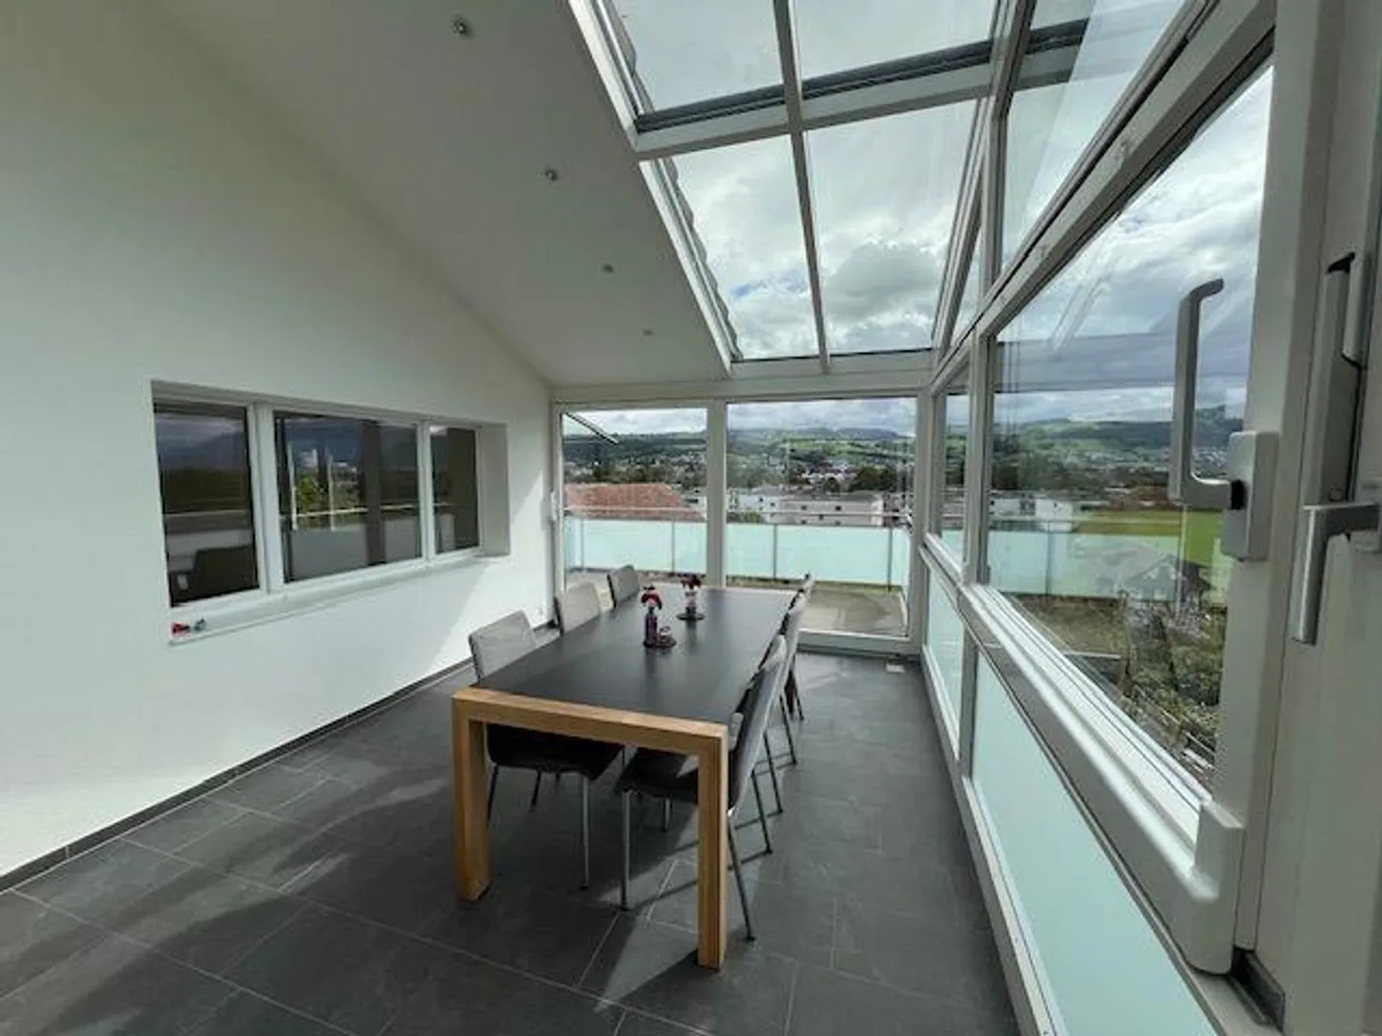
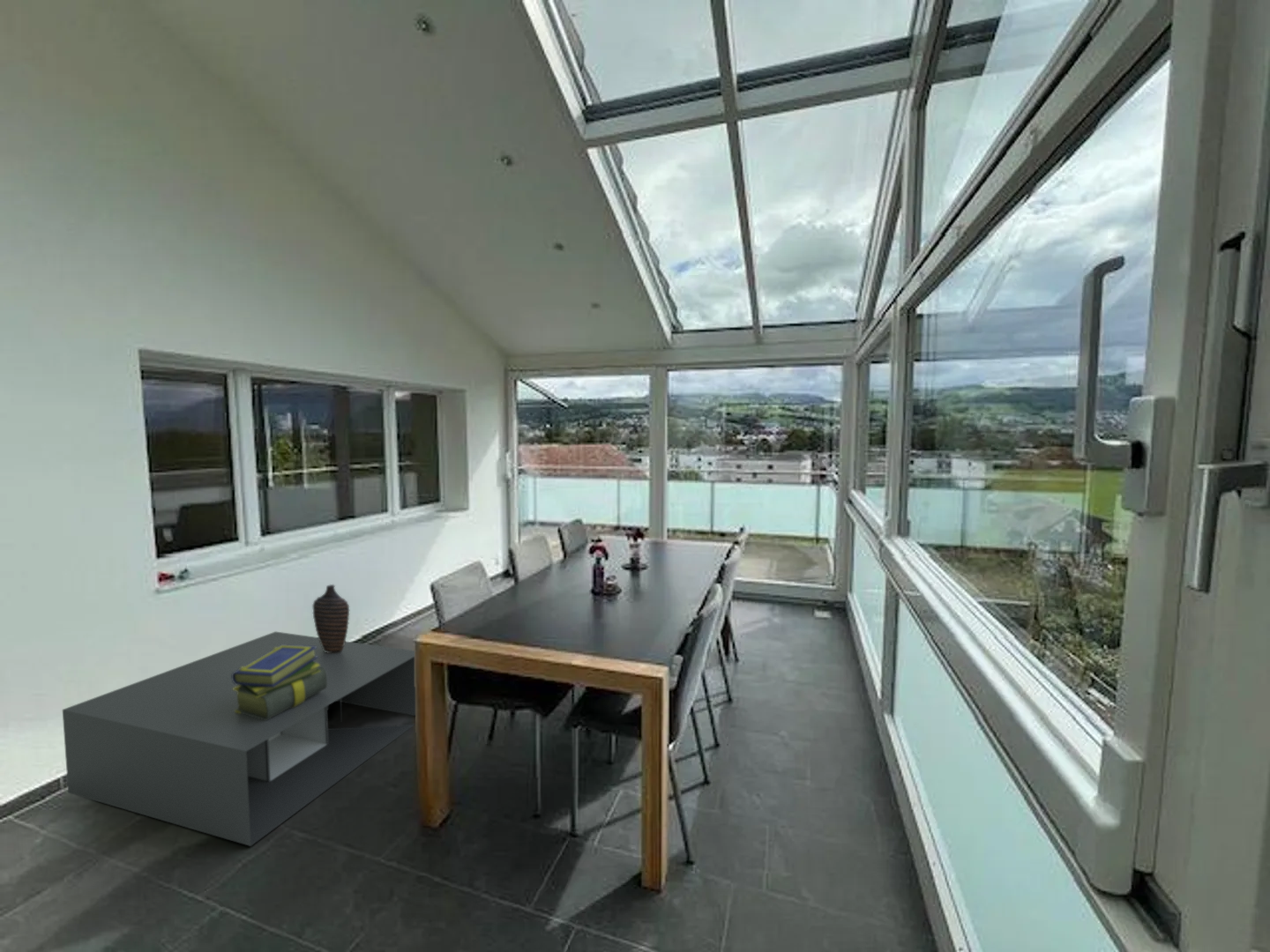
+ stack of books [232,644,327,720]
+ decorative vase [311,584,350,653]
+ storage bench [62,630,416,847]
